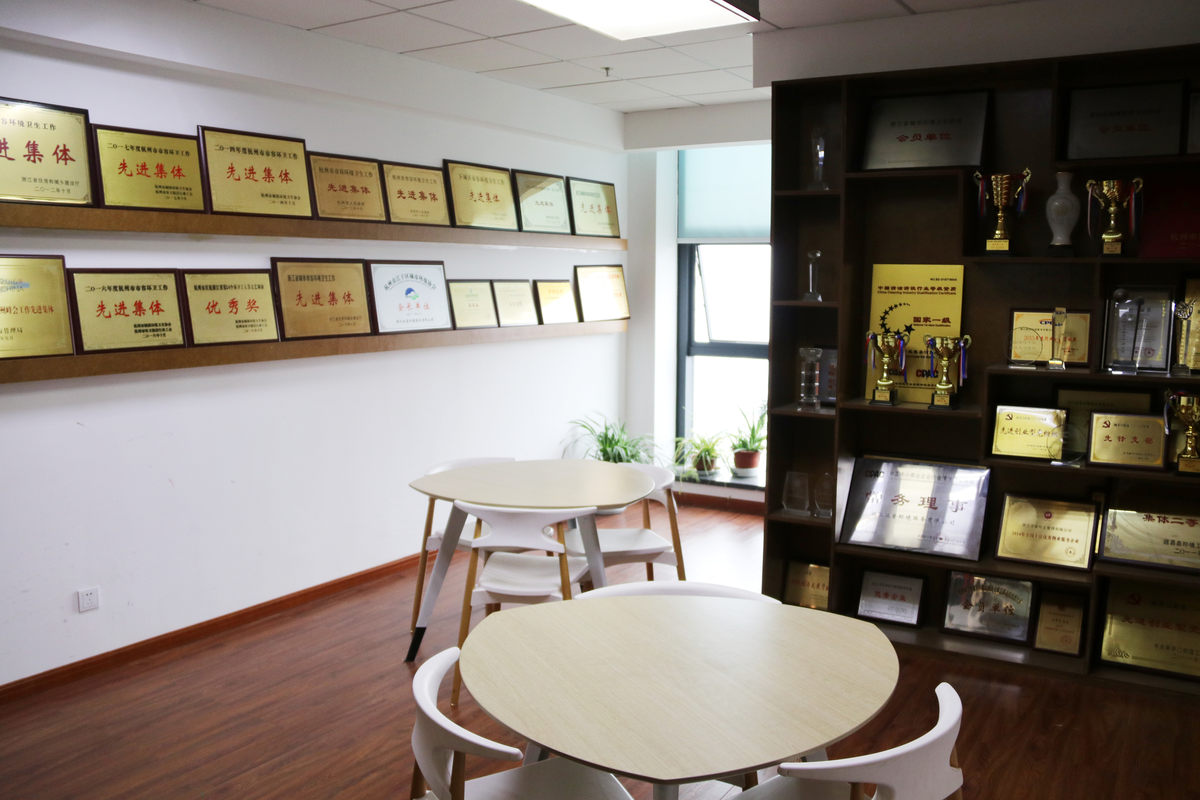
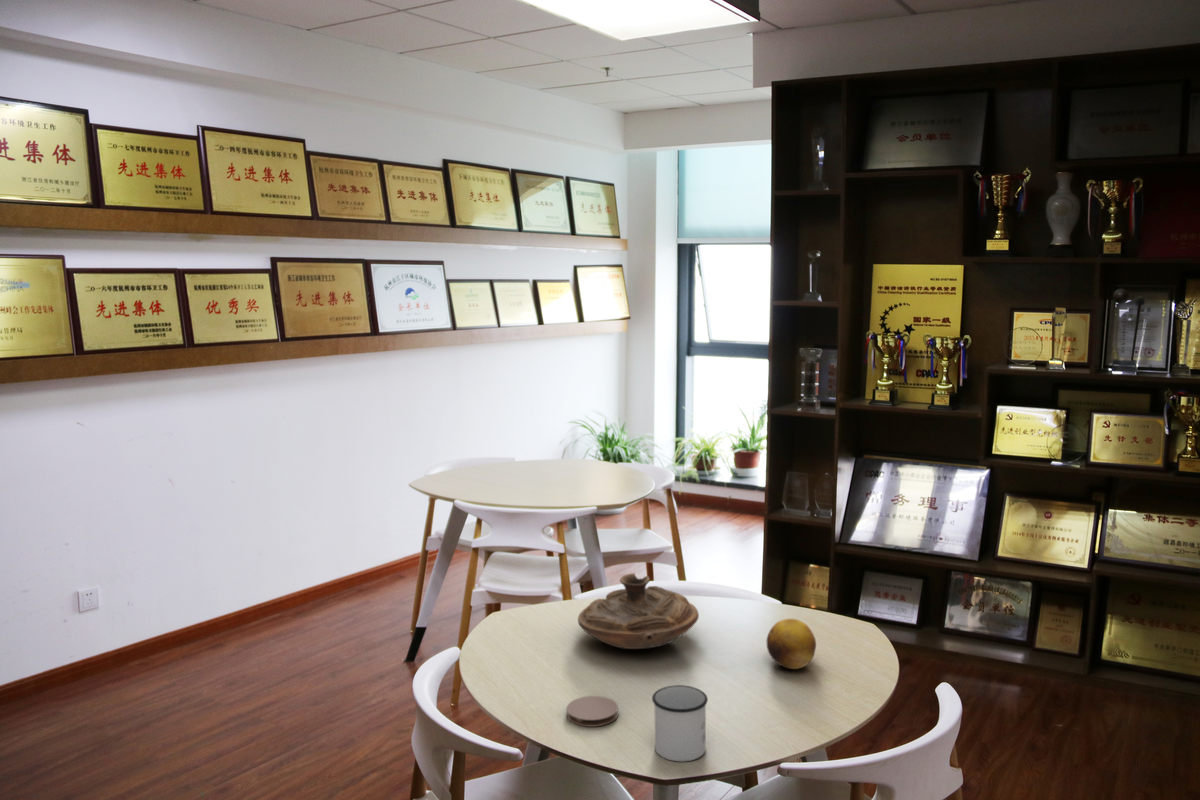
+ decorative bowl [577,572,700,650]
+ fruit [766,618,817,670]
+ coaster [566,695,619,728]
+ mug [651,684,709,763]
